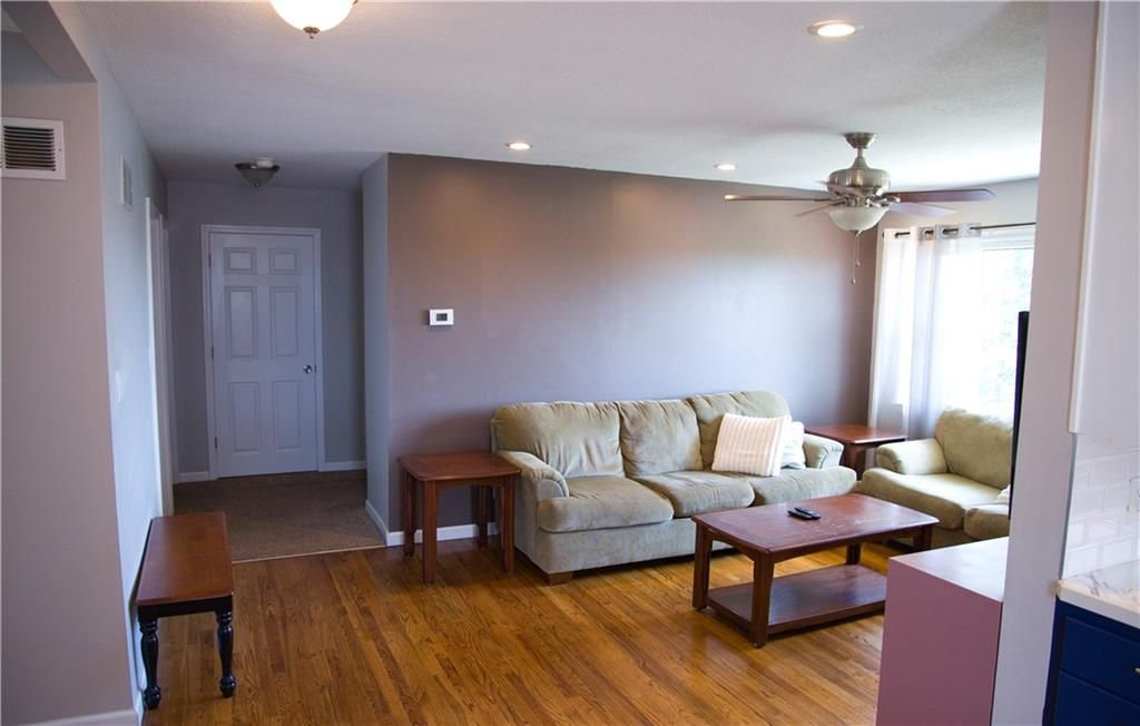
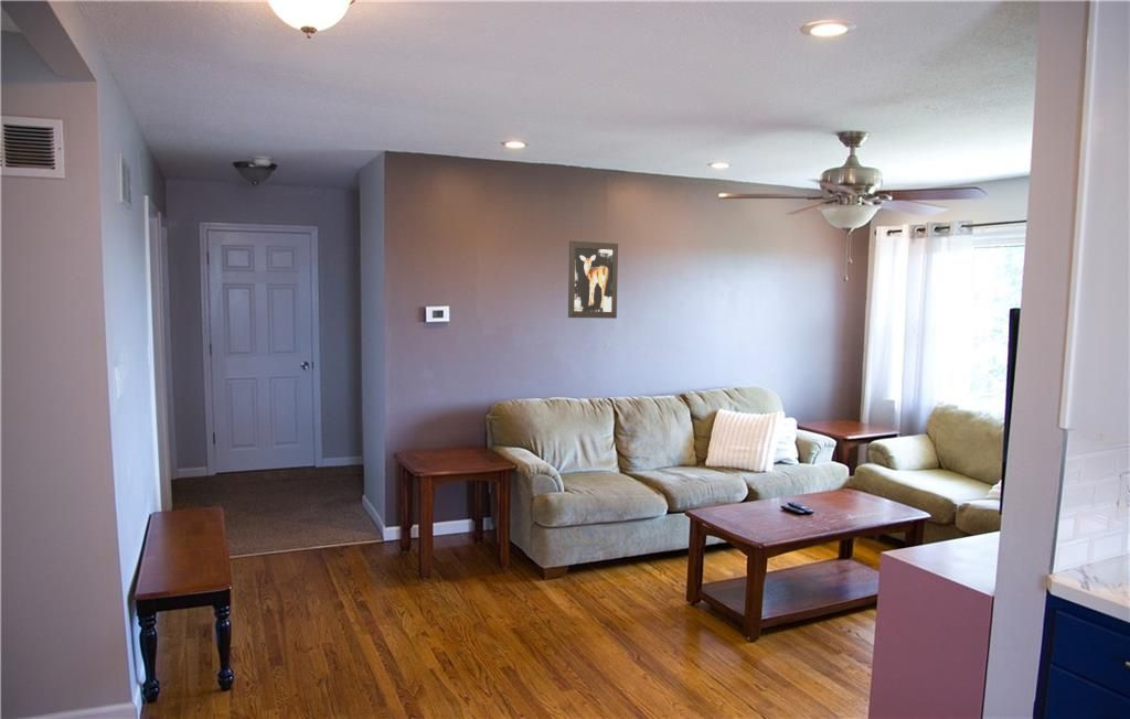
+ wall art [567,240,619,320]
